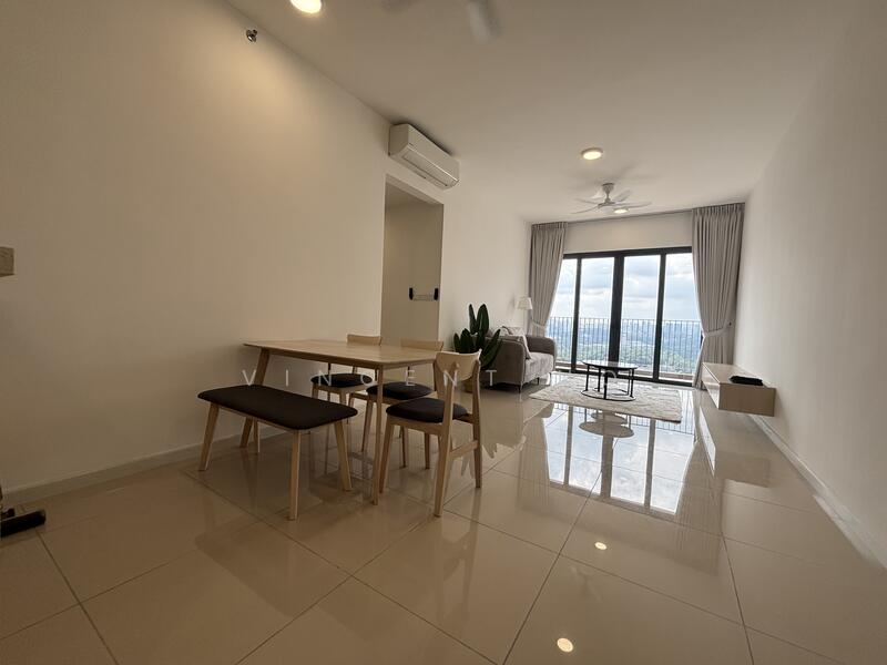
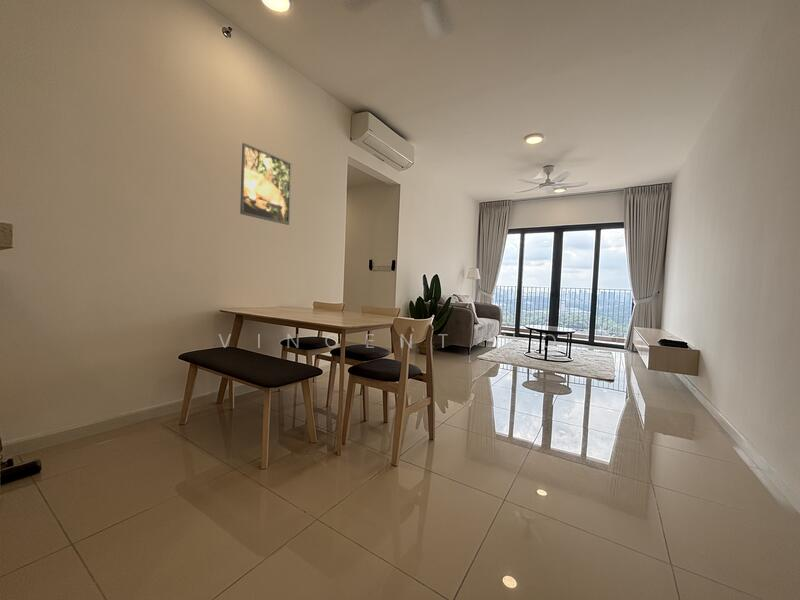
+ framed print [239,142,292,226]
